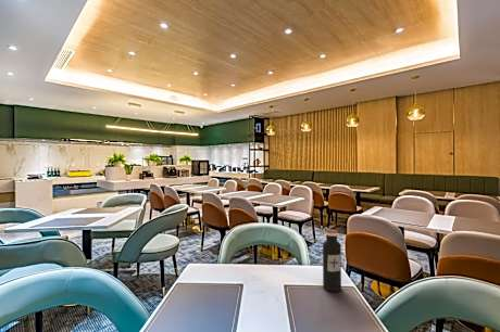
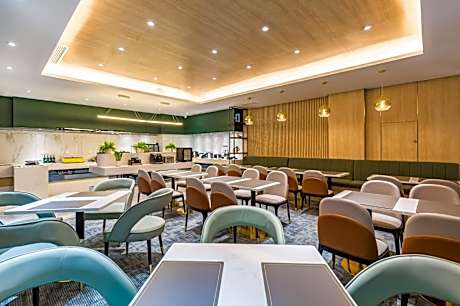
- water bottle [322,228,342,293]
